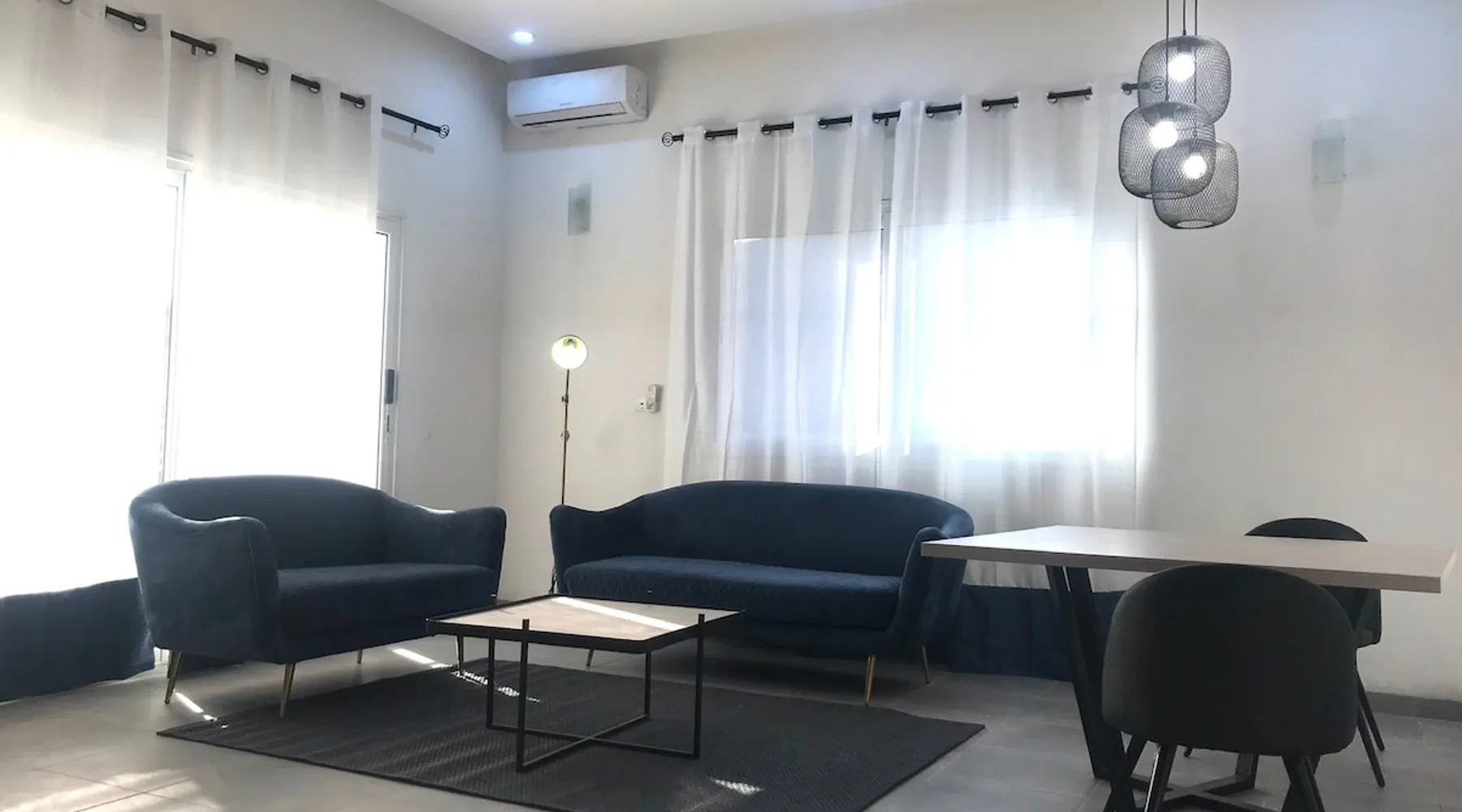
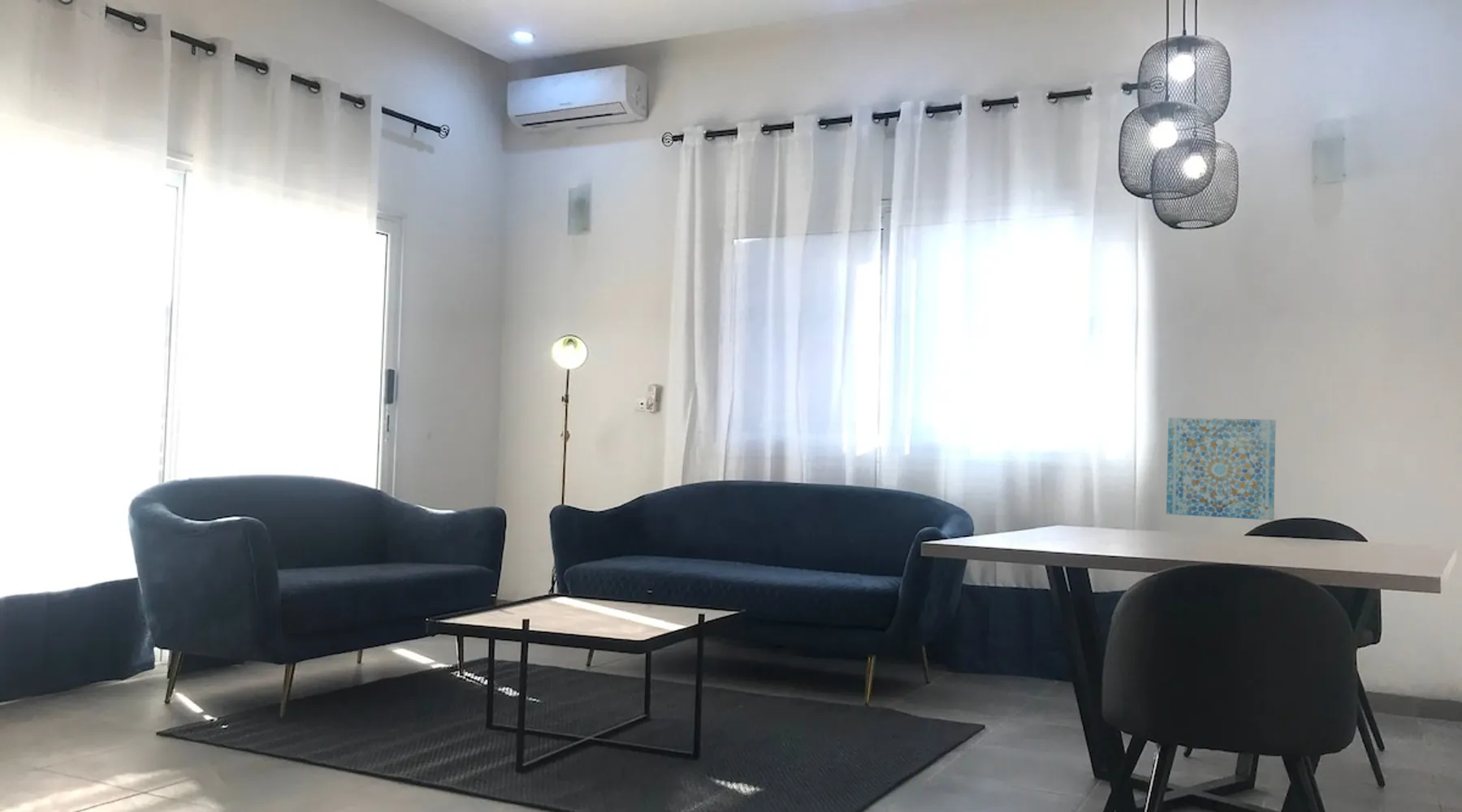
+ wall art [1166,417,1277,521]
